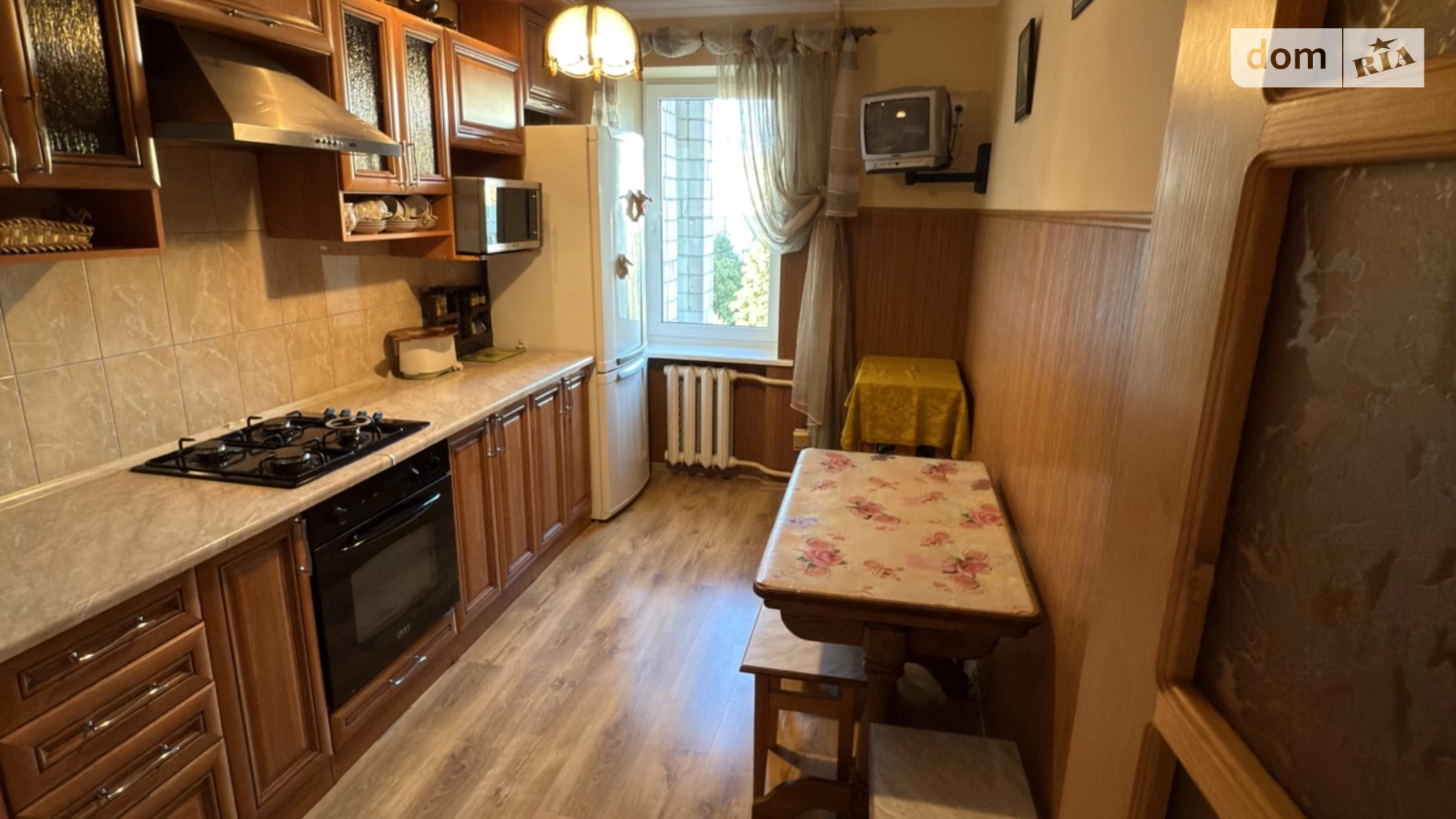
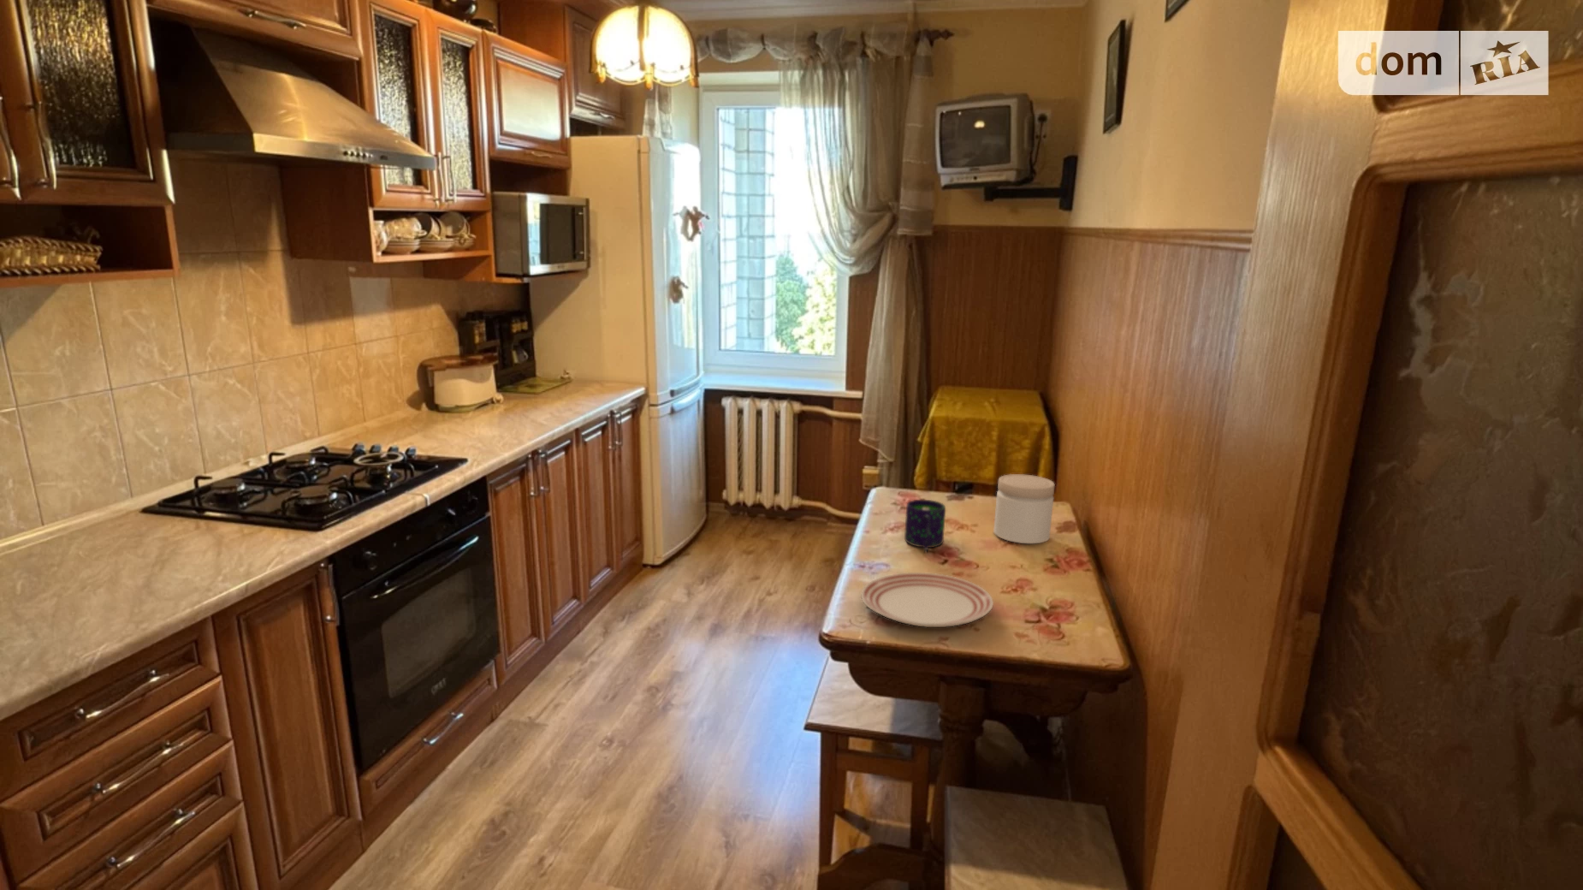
+ mug [903,499,946,554]
+ jar [993,473,1056,544]
+ dinner plate [860,572,995,628]
